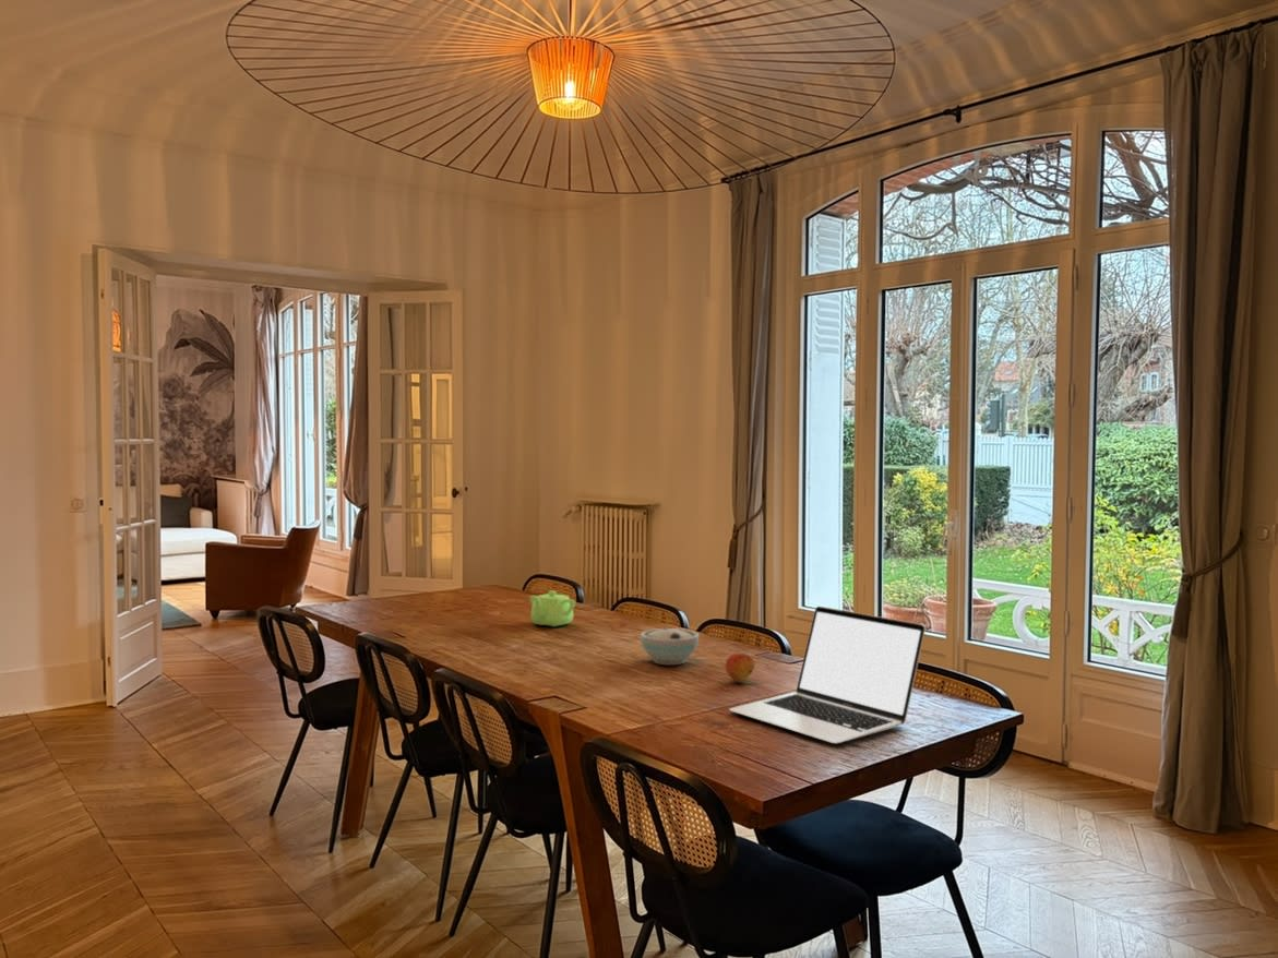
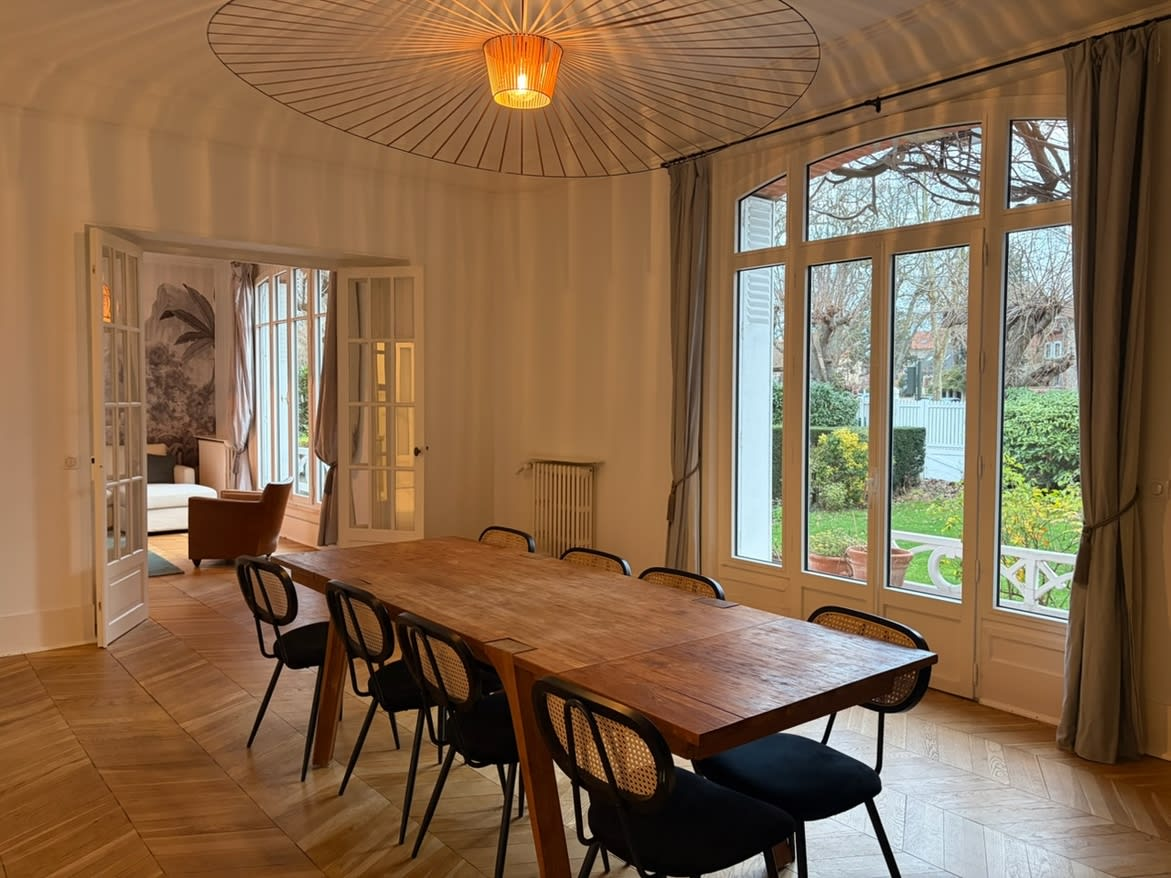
- teapot [529,590,576,627]
- laptop [728,606,927,745]
- bowl [640,627,700,666]
- fruit [724,652,756,683]
